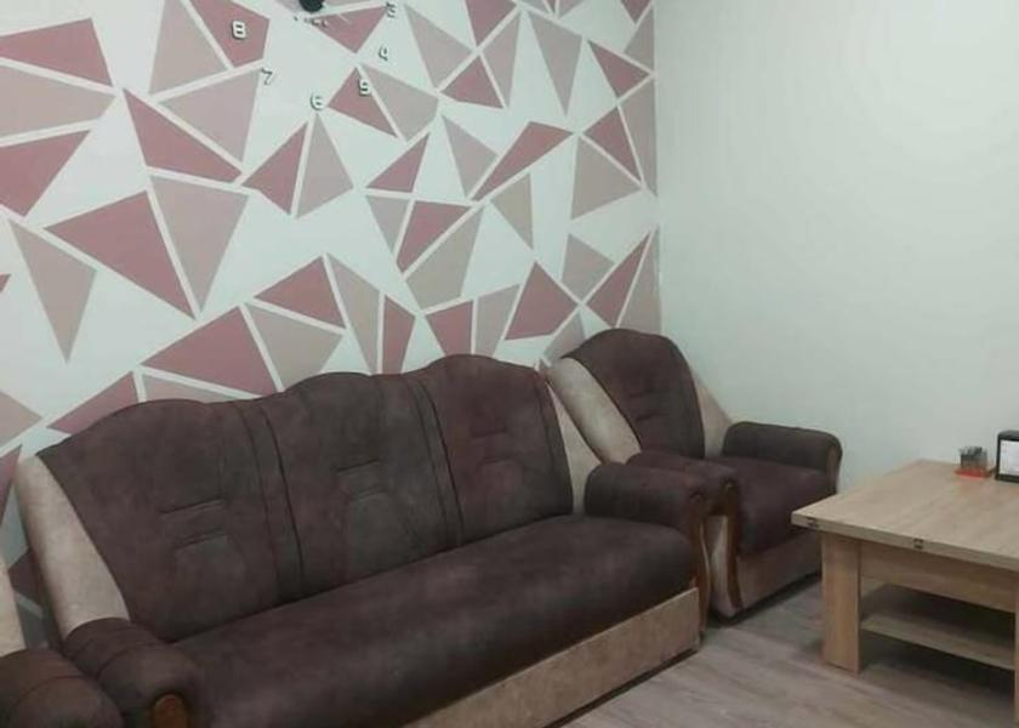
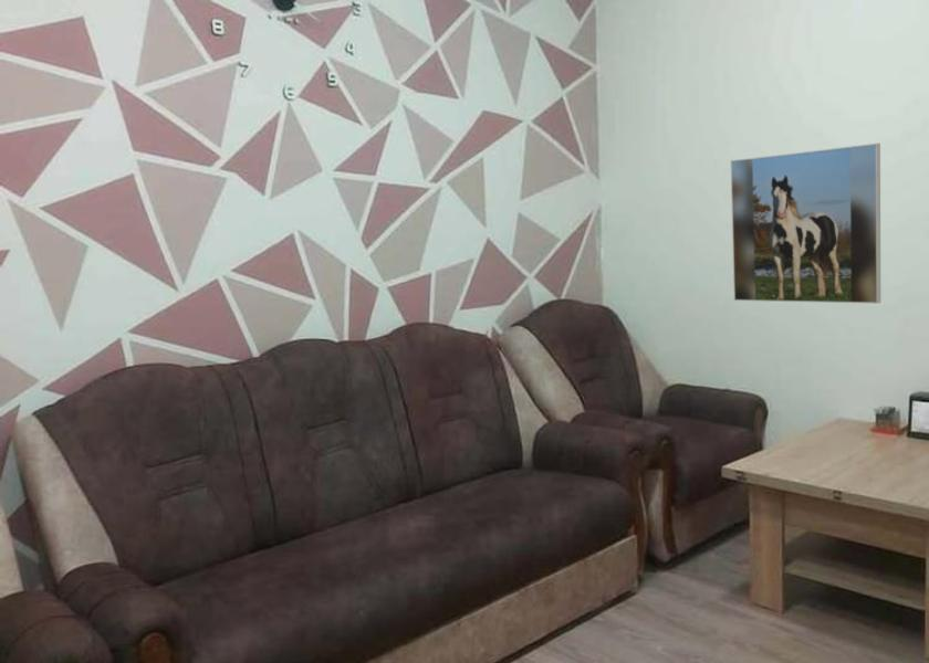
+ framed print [730,143,881,305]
